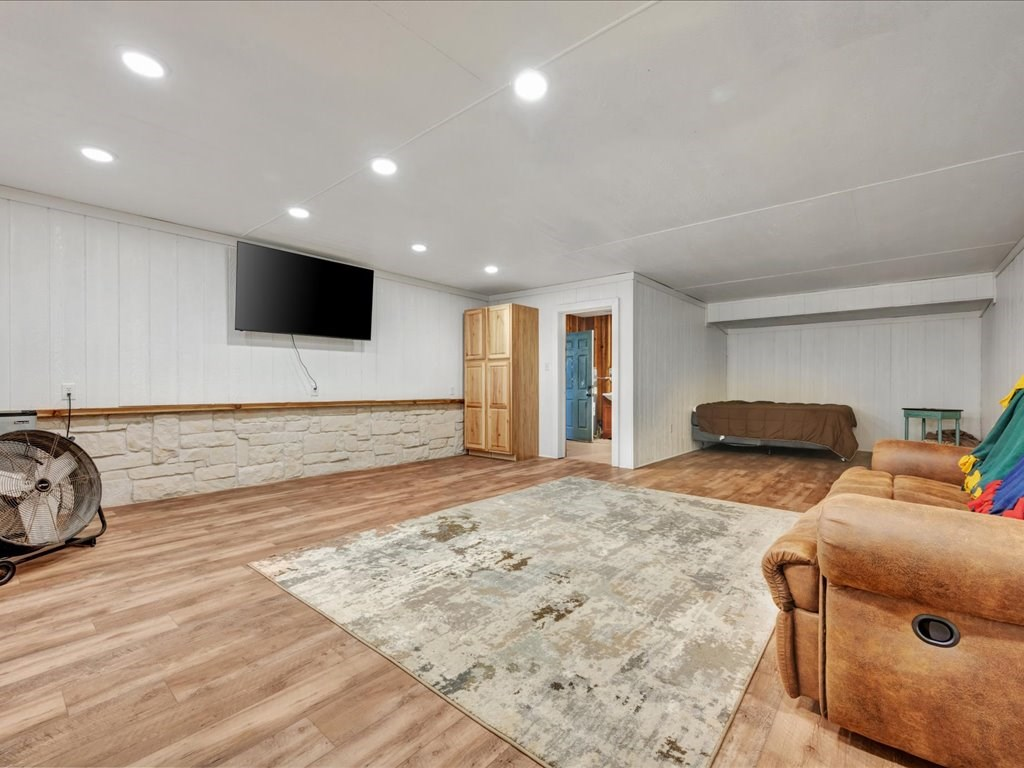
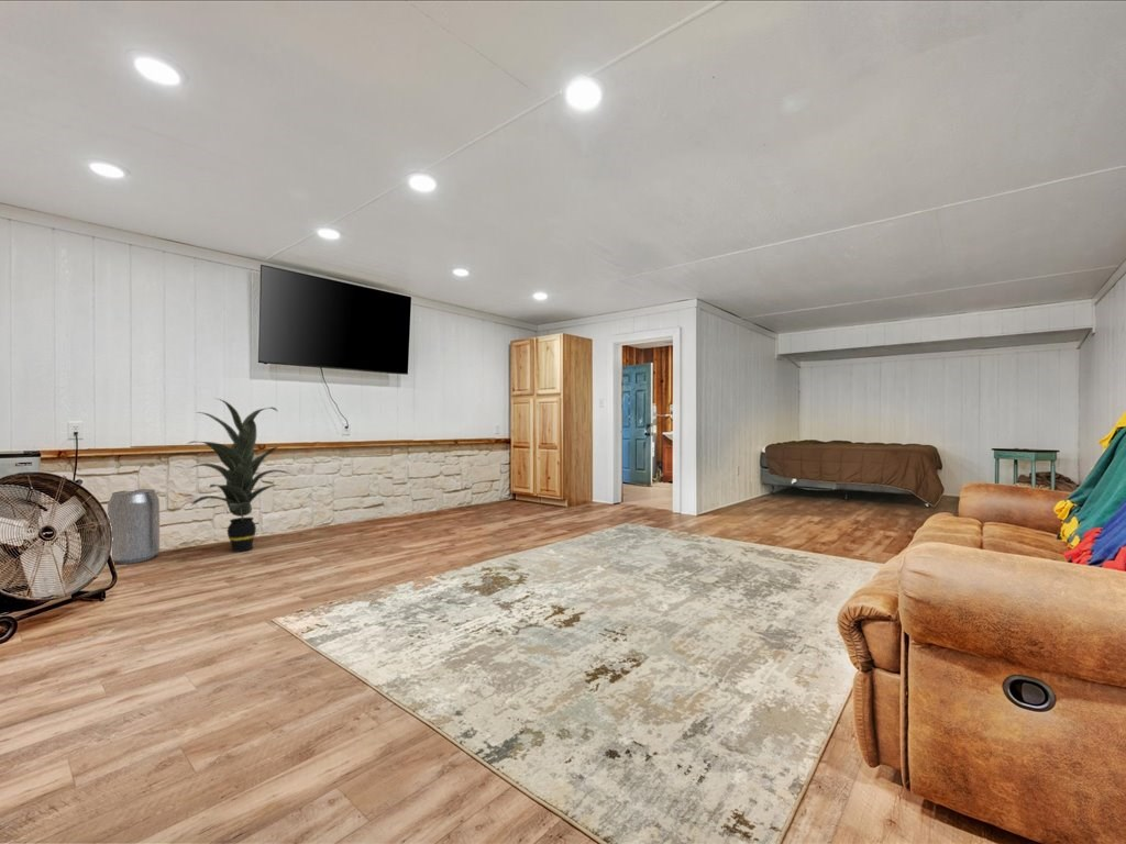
+ indoor plant [186,397,291,554]
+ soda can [107,488,161,565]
